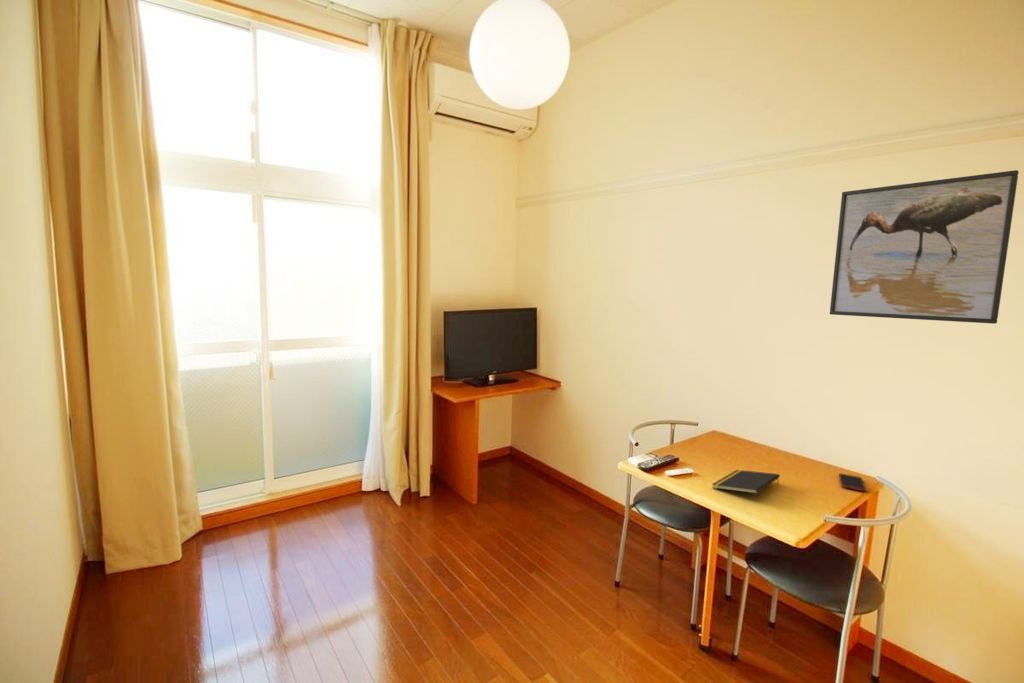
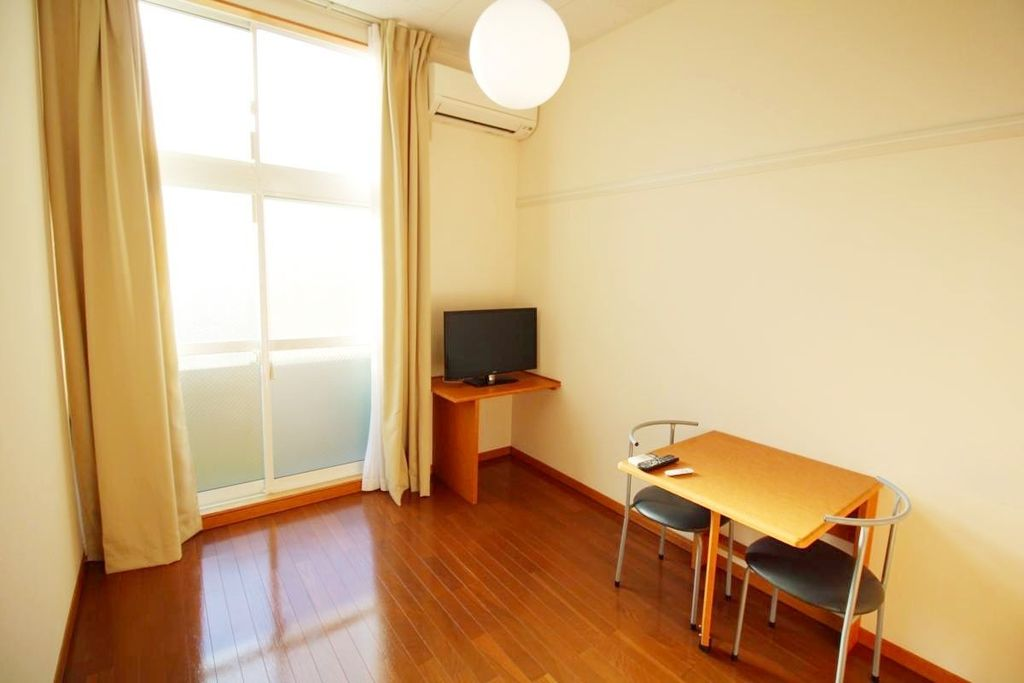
- notepad [711,469,781,495]
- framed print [829,169,1020,325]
- cell phone [838,472,867,492]
